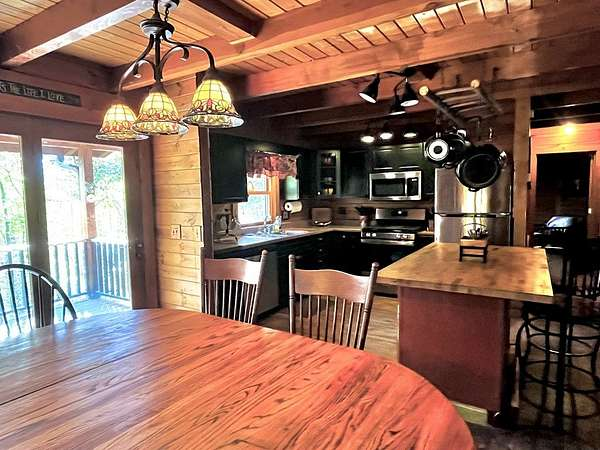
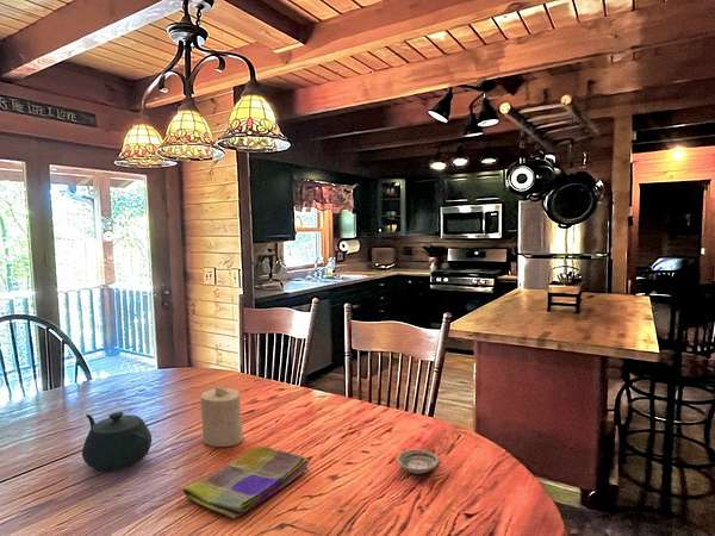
+ saucer [396,448,440,475]
+ dish towel [182,445,310,521]
+ teapot [81,411,153,473]
+ candle [200,384,244,448]
